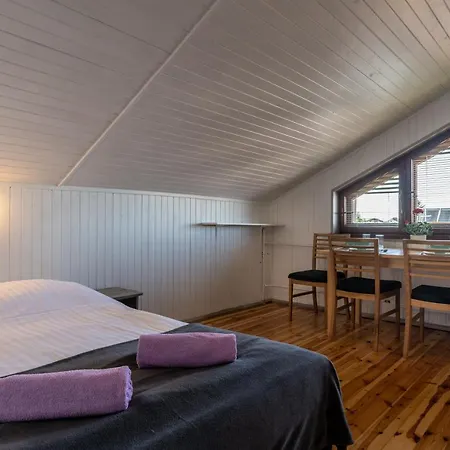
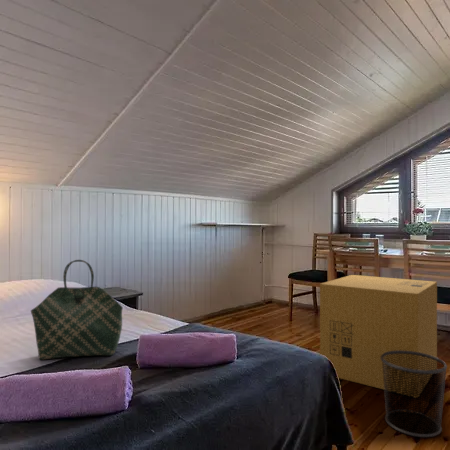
+ cardboard box [319,274,438,398]
+ tote bag [30,259,124,360]
+ waste bin [380,351,448,438]
